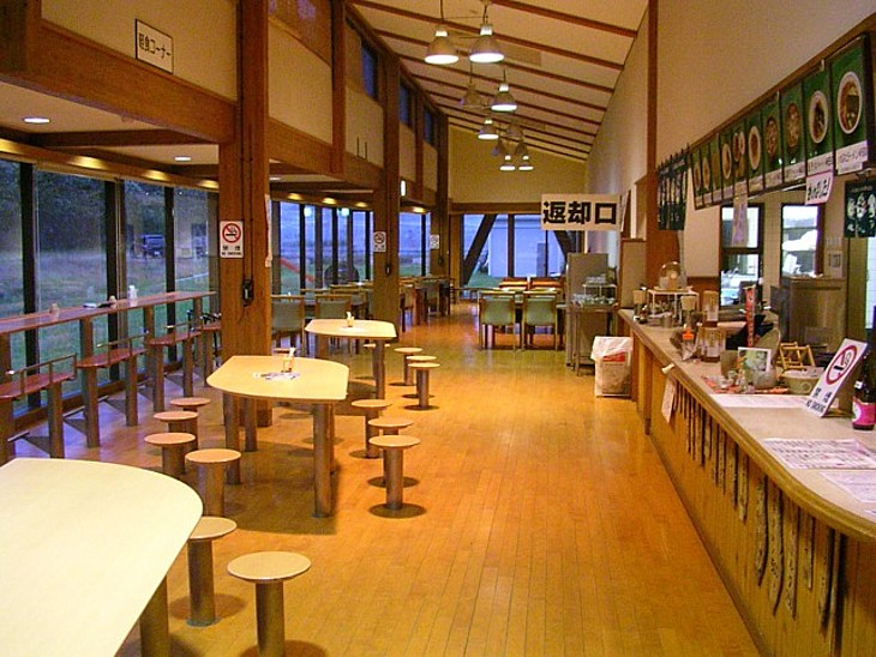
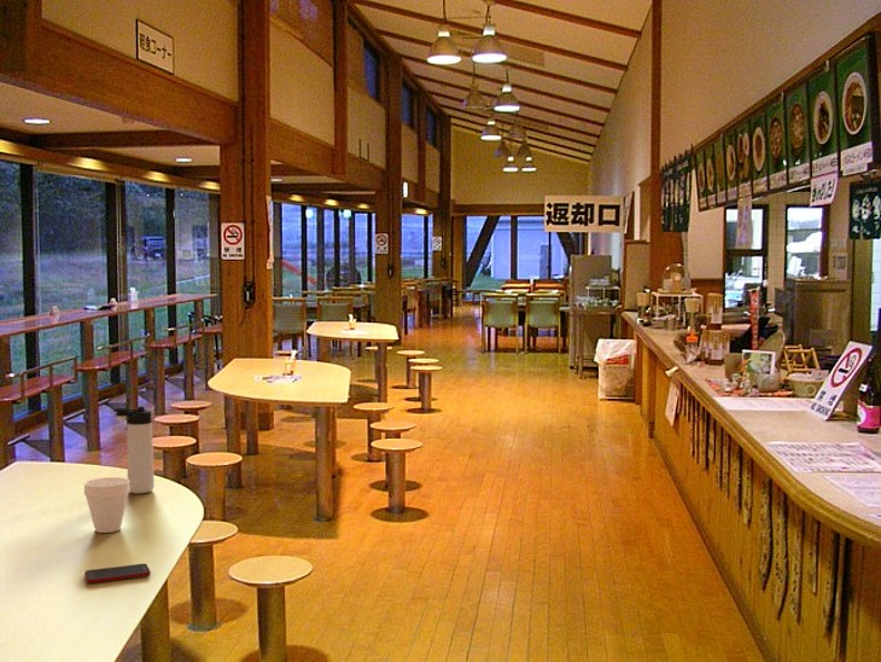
+ cell phone [83,563,152,585]
+ cup [83,476,130,534]
+ thermos bottle [112,406,156,494]
